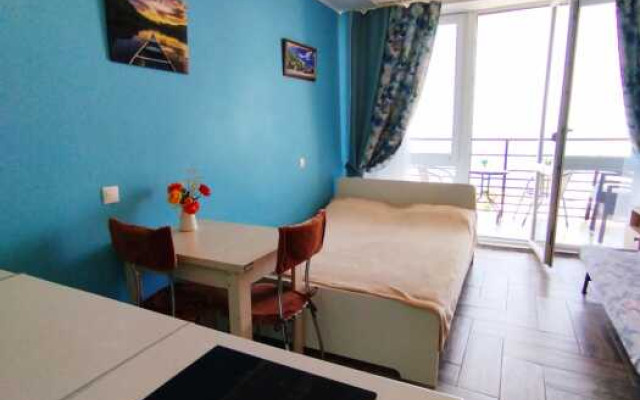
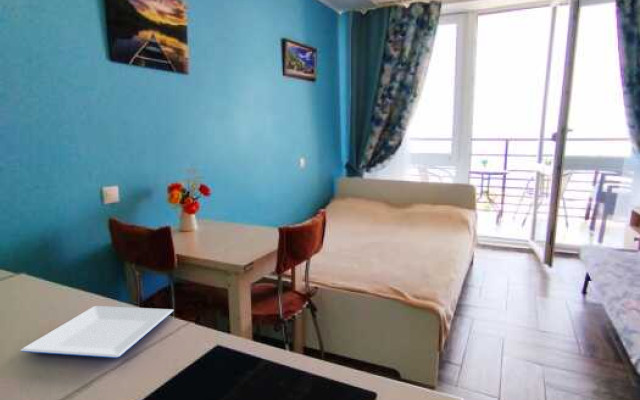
+ plate [19,305,175,359]
